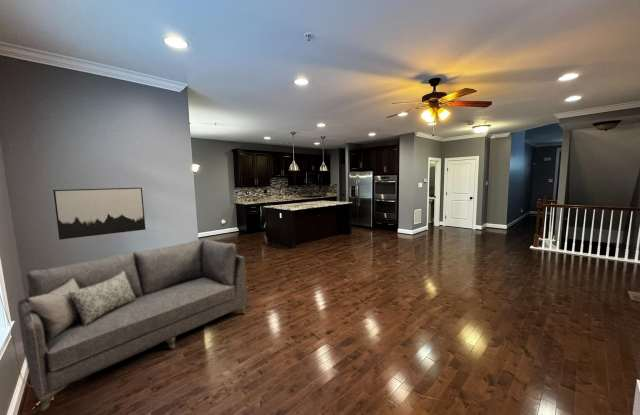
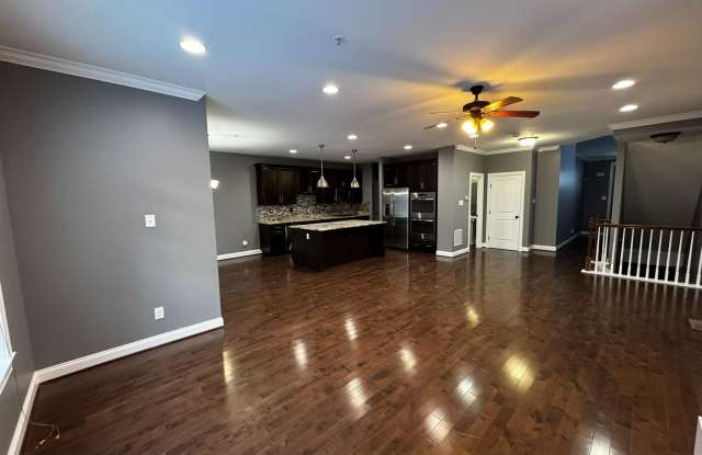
- wall art [52,187,146,241]
- sofa [17,238,248,412]
